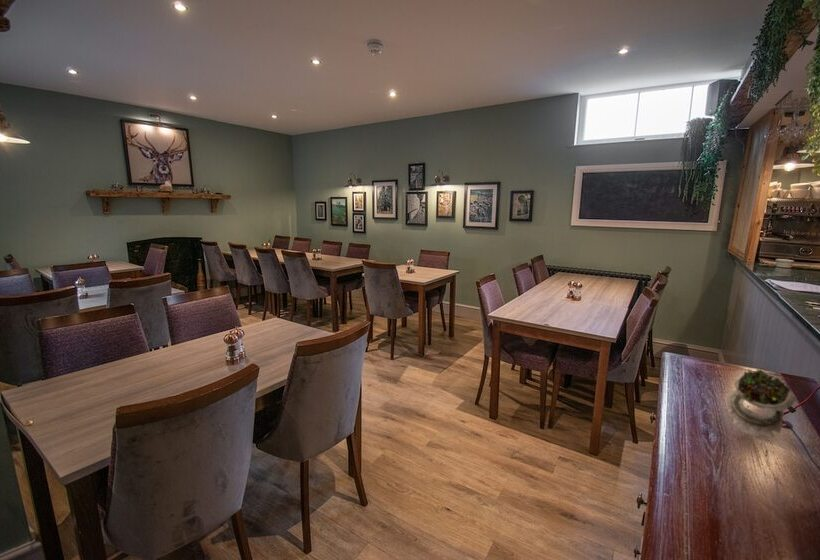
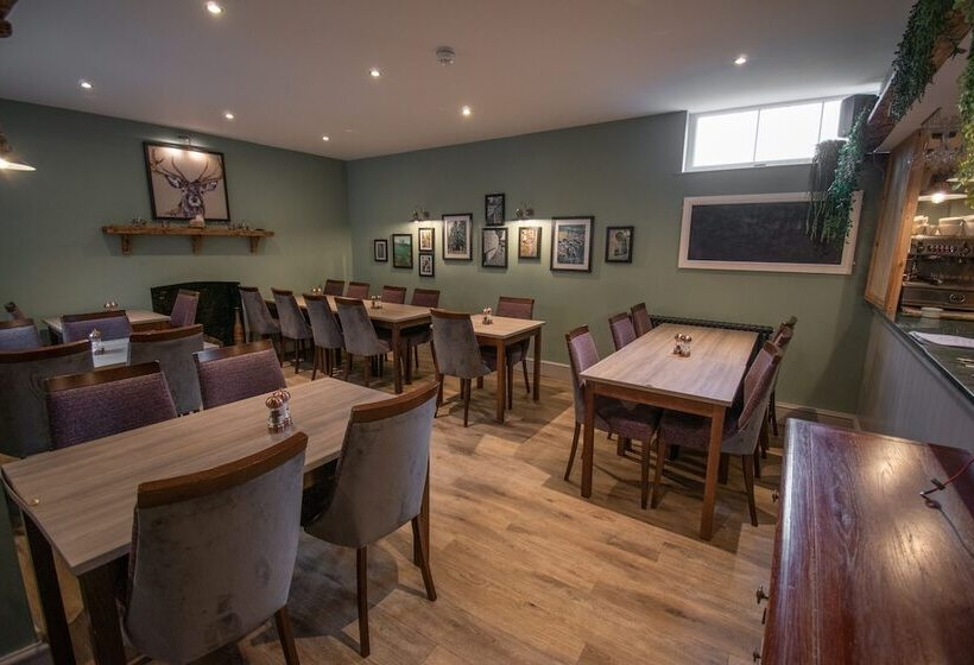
- succulent plant [724,368,797,438]
